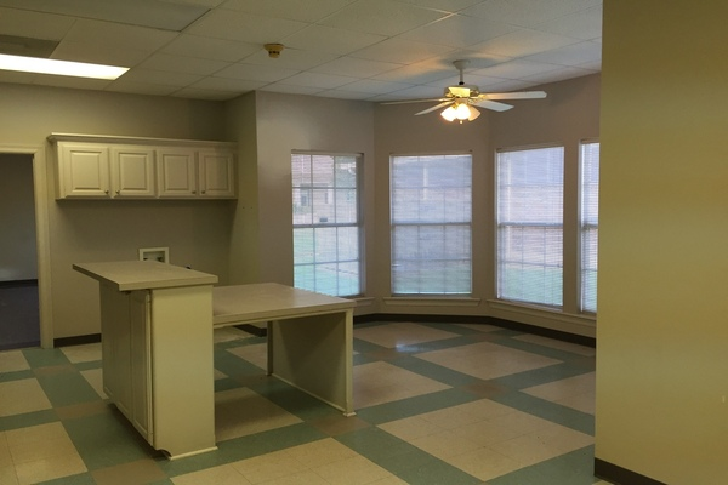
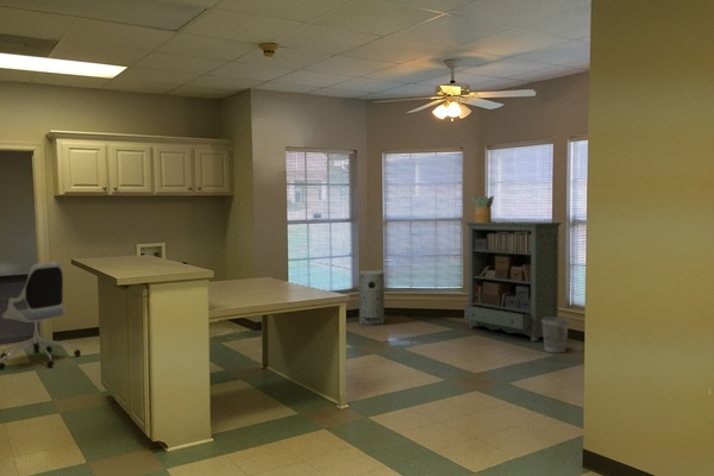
+ office chair [0,261,82,371]
+ potted plant [471,195,495,223]
+ air purifier [358,269,386,326]
+ wastebasket [543,317,570,353]
+ bookshelf [463,220,563,343]
